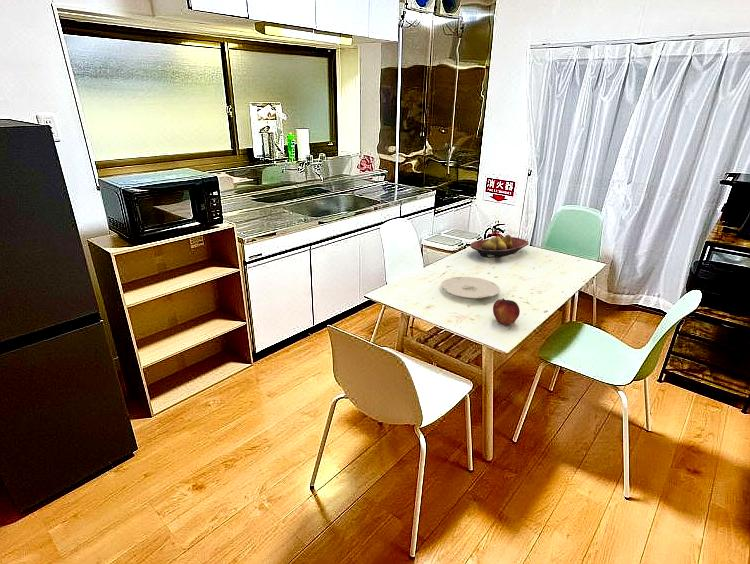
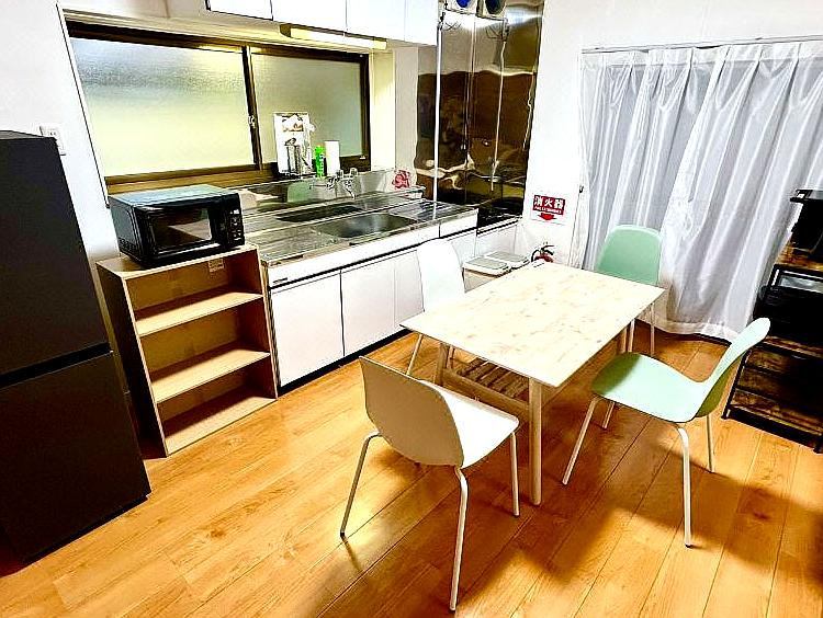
- fruit [492,297,521,326]
- plate [440,276,500,300]
- fruit bowl [469,234,529,259]
